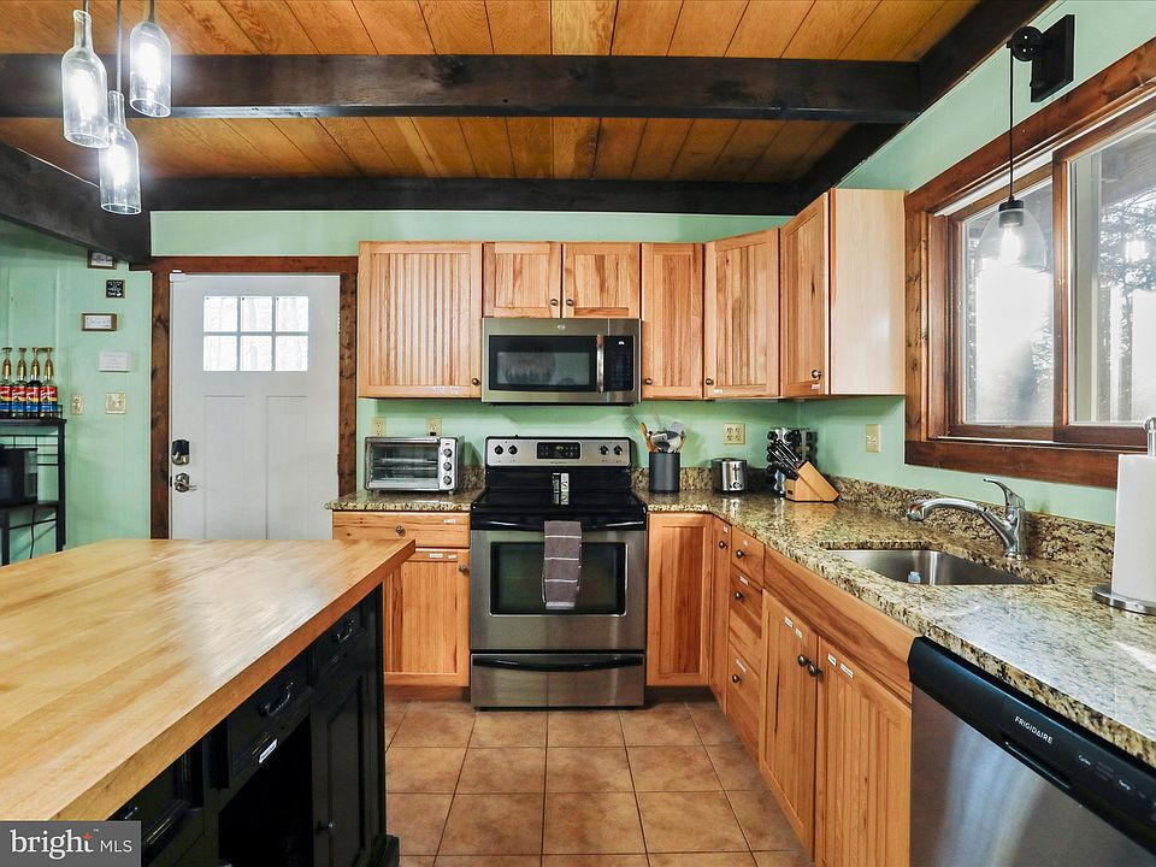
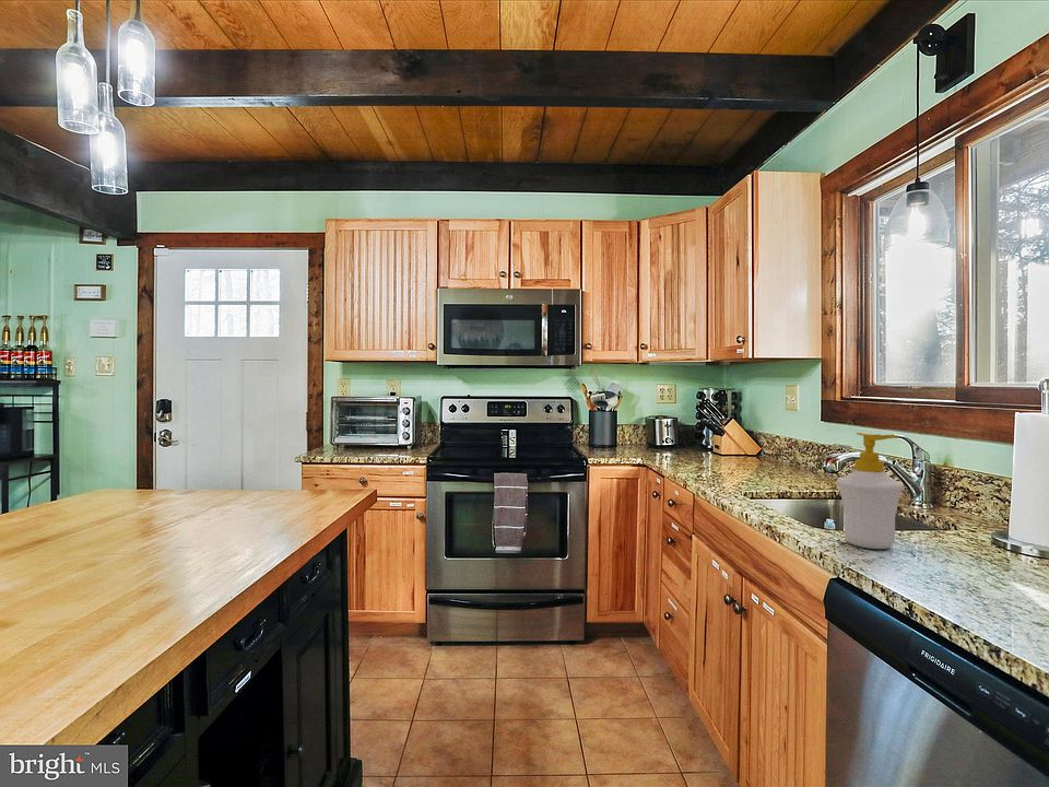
+ soap bottle [835,432,905,550]
